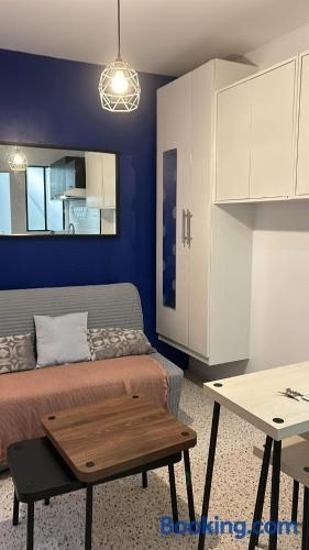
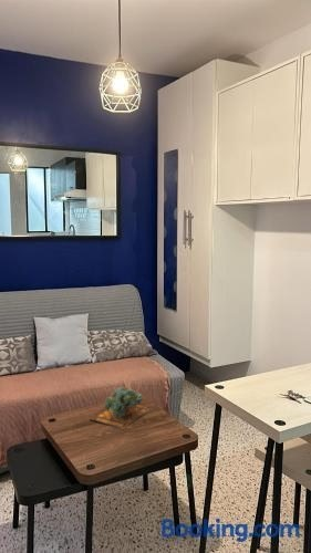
+ succulent plant [89,386,152,430]
